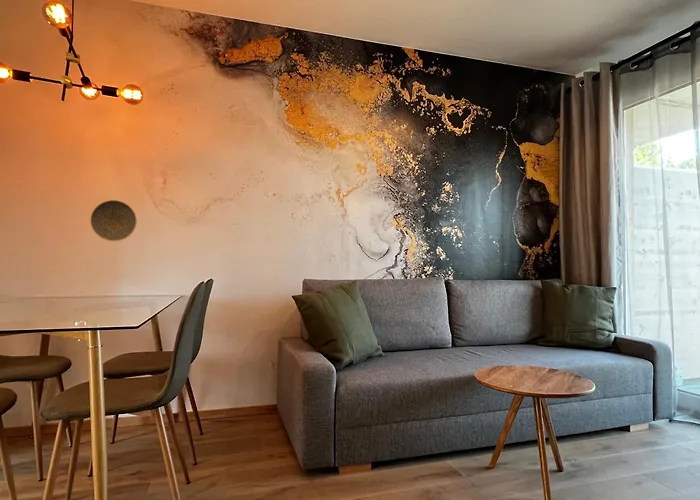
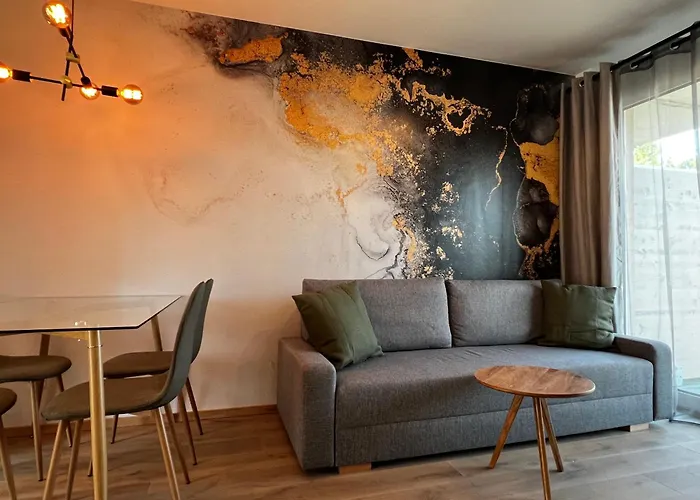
- decorative plate [89,199,138,242]
